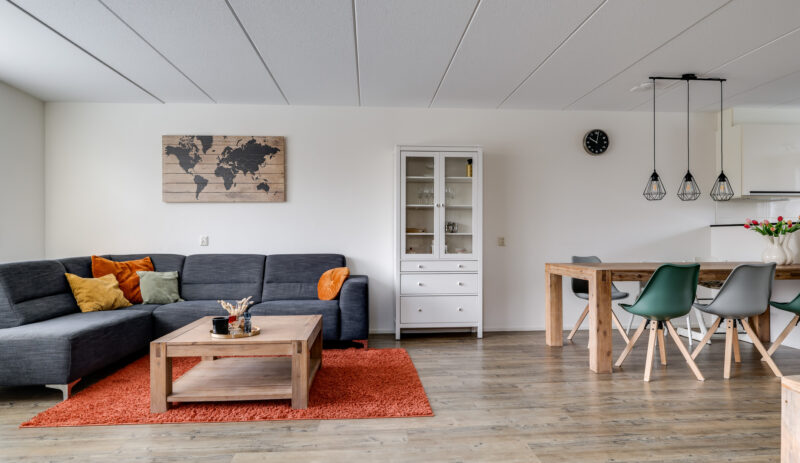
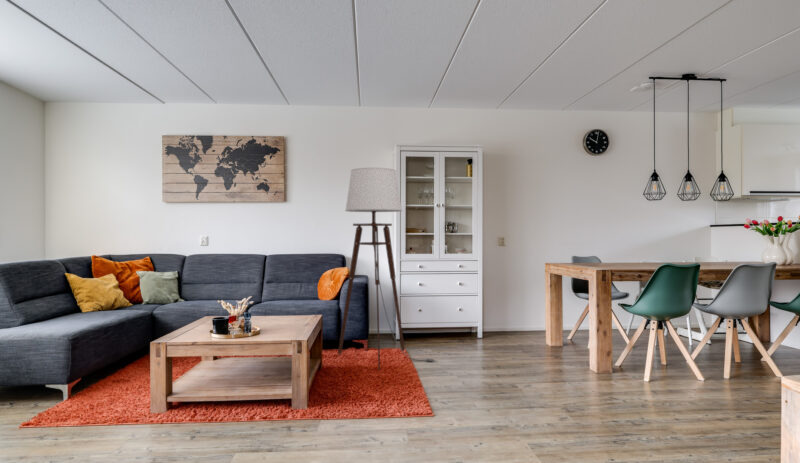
+ floor lamp [337,167,437,371]
